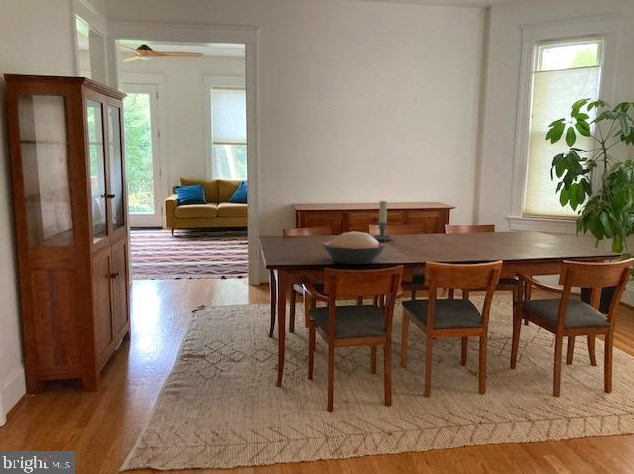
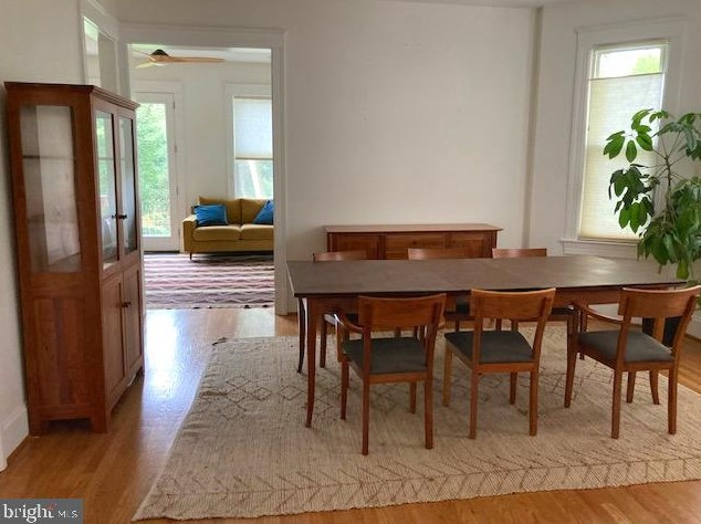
- decorative bowl [322,230,386,265]
- candle holder [371,199,394,243]
